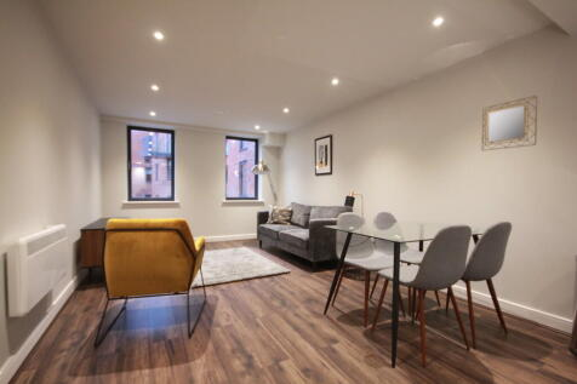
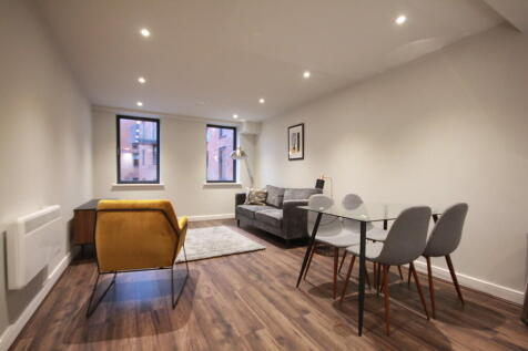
- home mirror [480,94,538,151]
